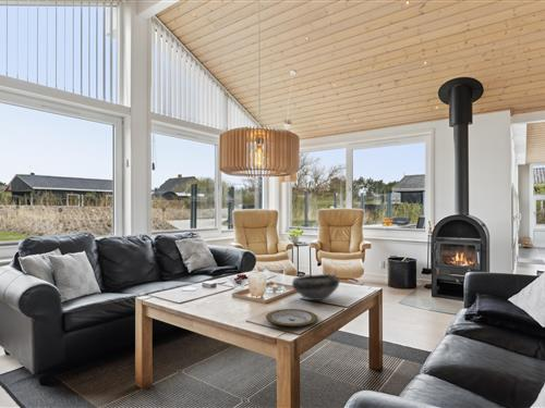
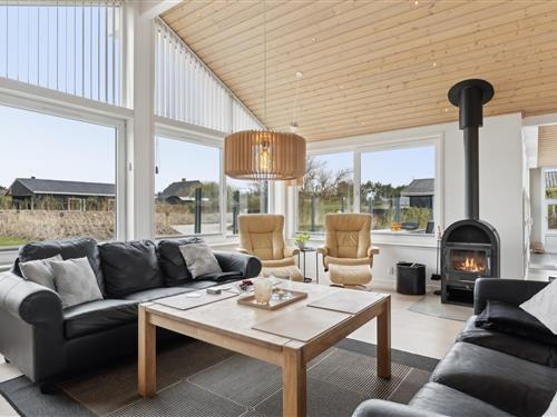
- plate [265,308,318,327]
- bowl [291,273,340,301]
